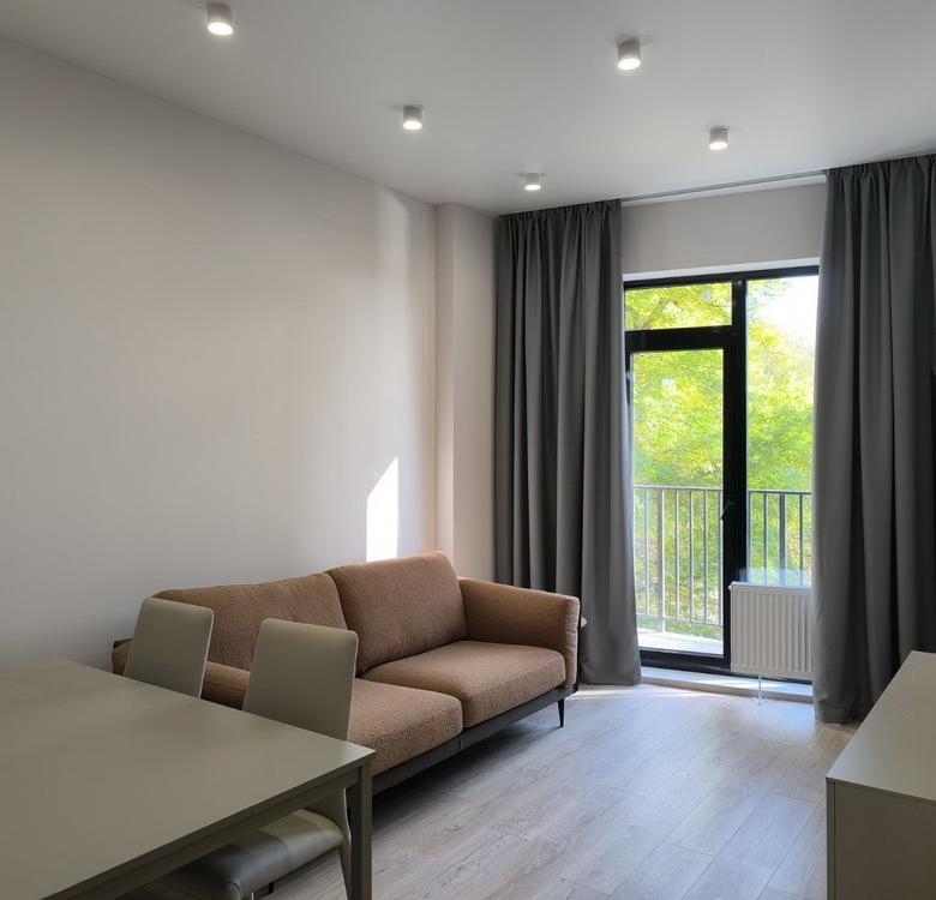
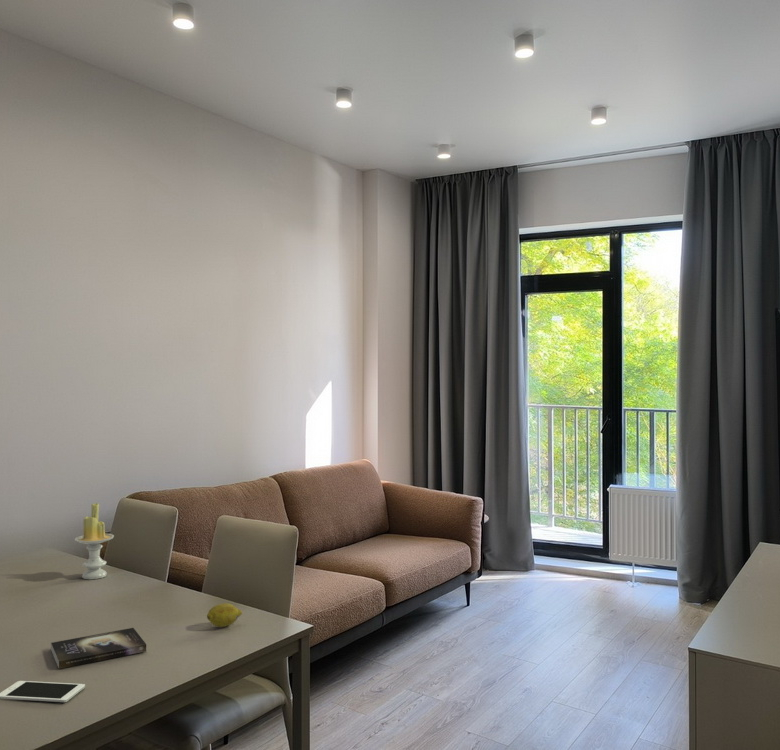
+ candle [73,502,115,580]
+ fruit [206,602,243,628]
+ cell phone [0,680,86,703]
+ book [50,627,147,670]
